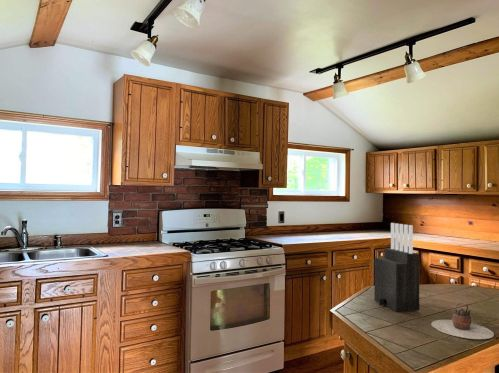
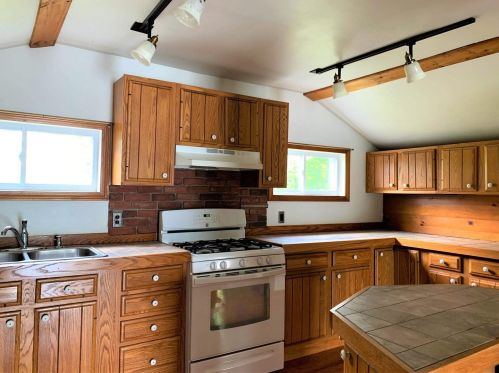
- teapot [430,302,495,340]
- knife block [374,222,420,312]
